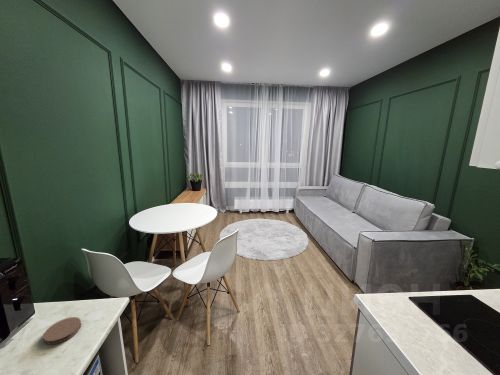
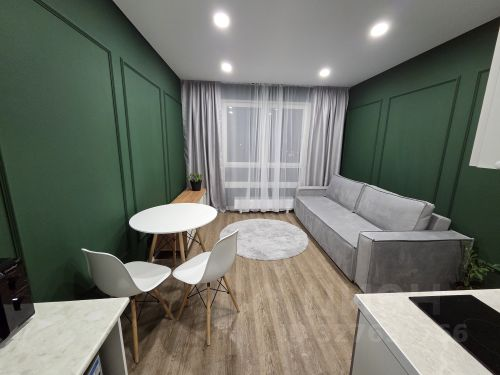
- coaster [42,316,82,346]
